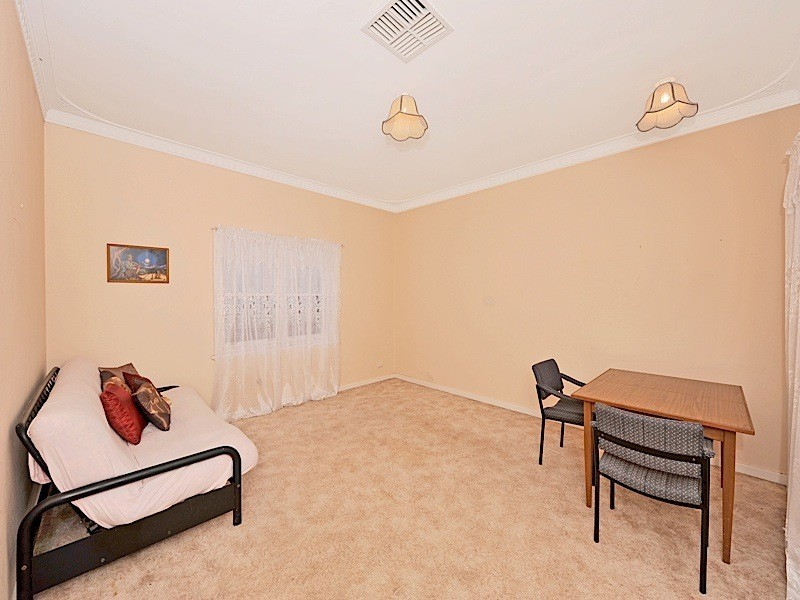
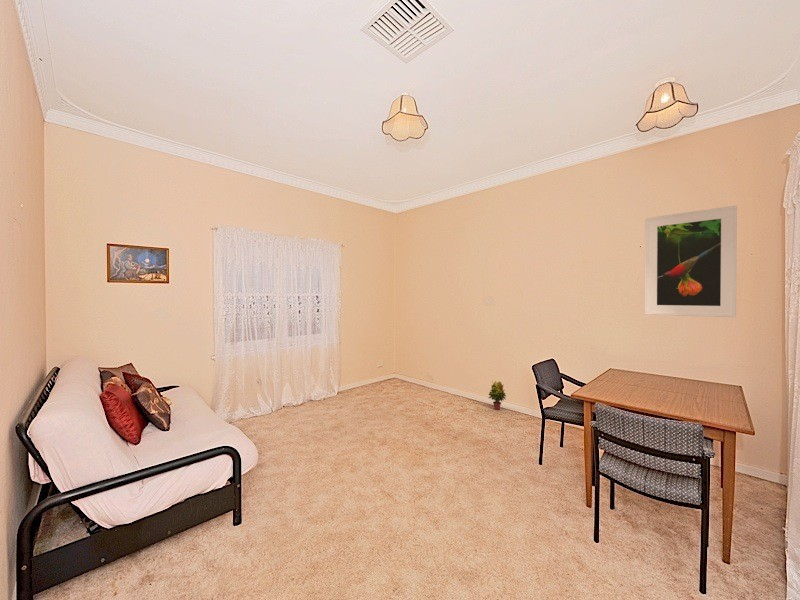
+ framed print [644,204,738,318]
+ potted plant [487,380,507,411]
